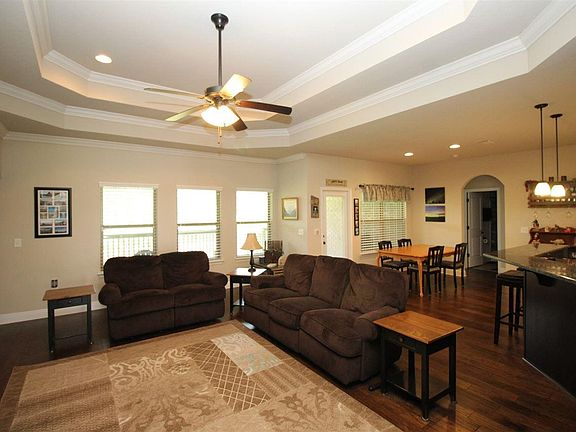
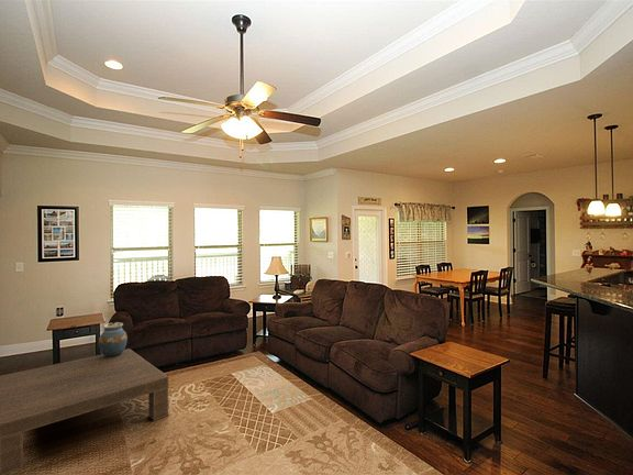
+ coffee table [0,347,169,475]
+ vase [98,321,129,356]
